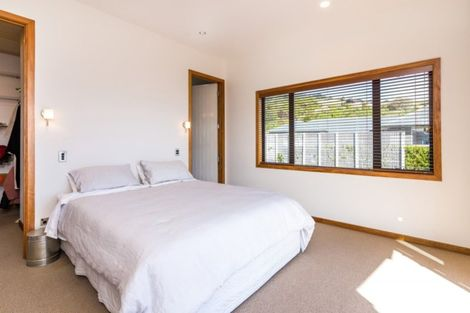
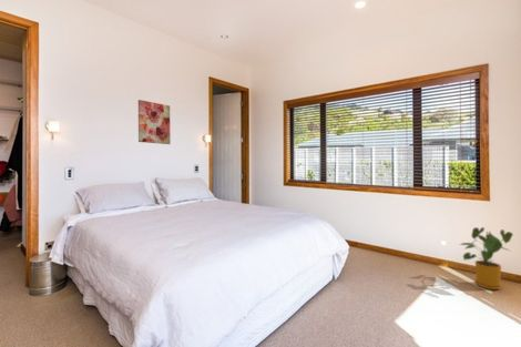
+ house plant [459,226,514,290]
+ wall art [137,99,172,145]
